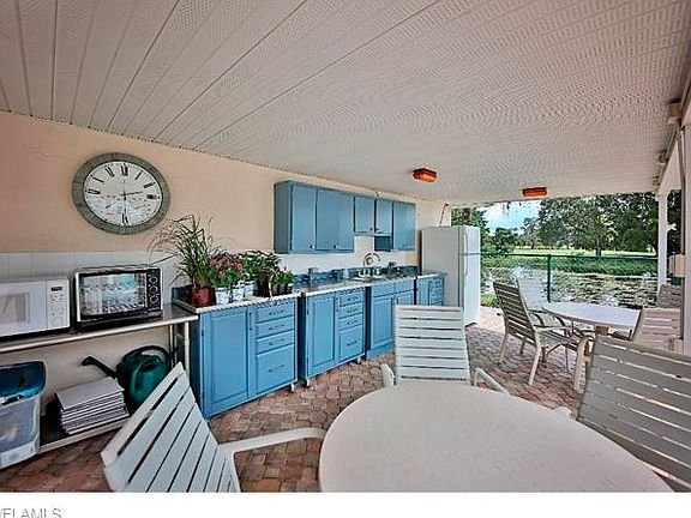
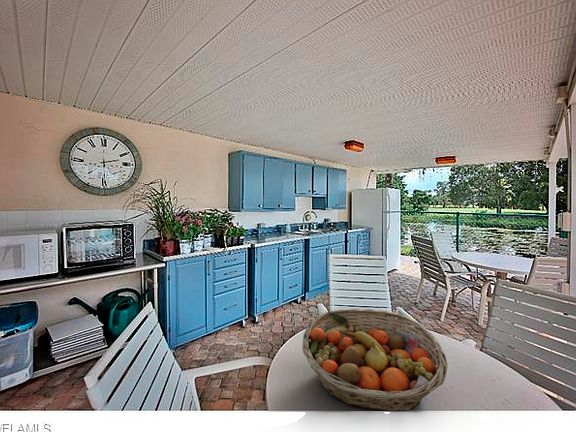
+ fruit basket [301,308,449,413]
